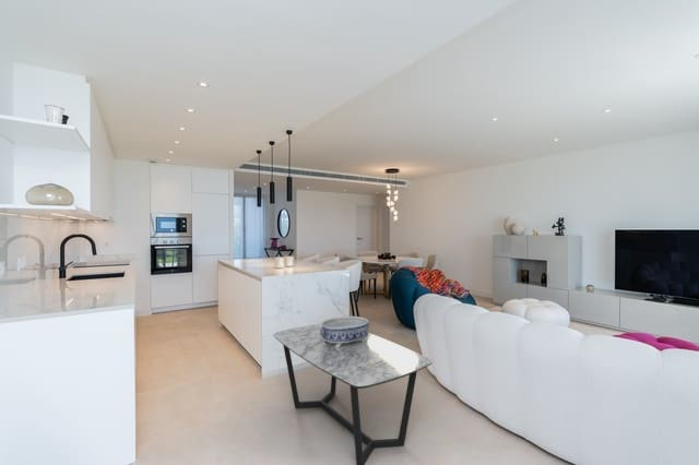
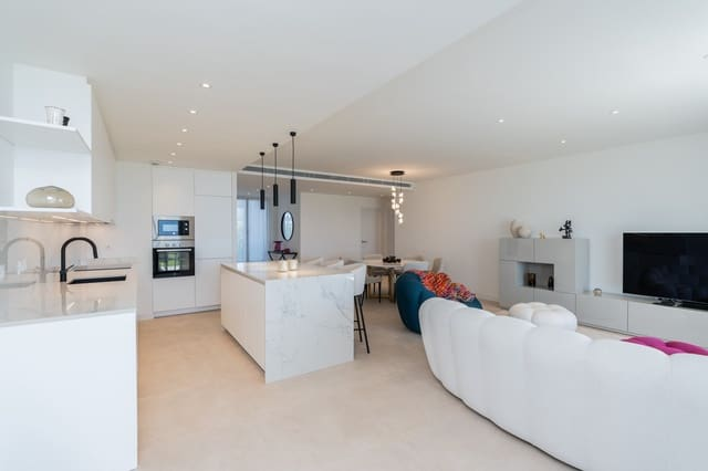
- decorative bowl [320,315,370,348]
- coffee table [272,322,434,465]
